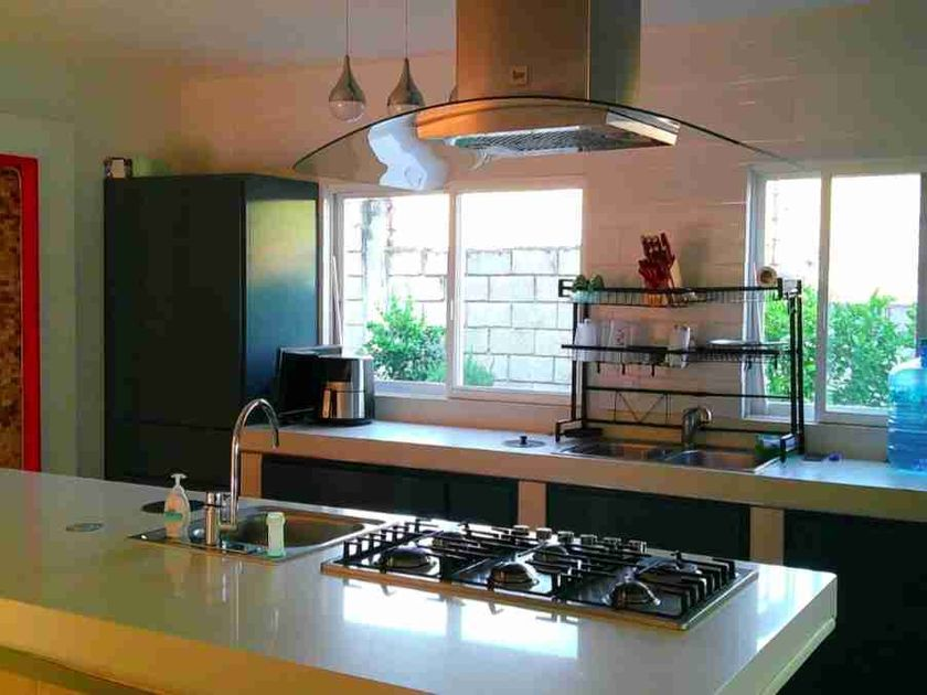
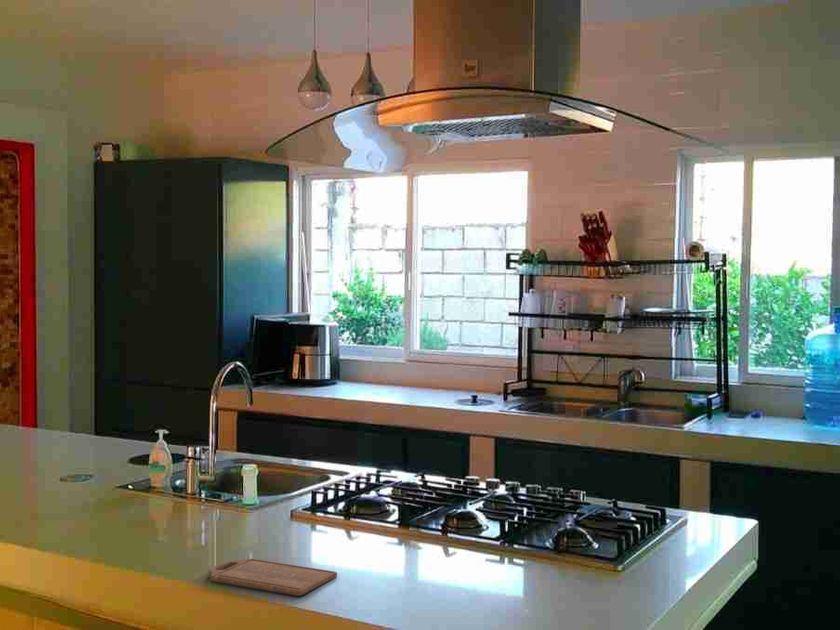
+ cutting board [208,558,338,597]
